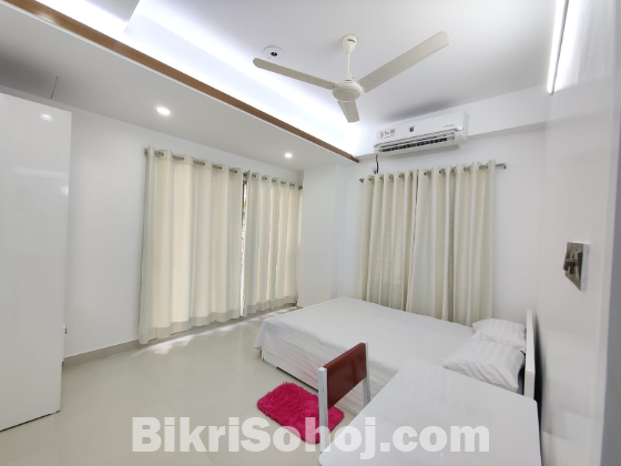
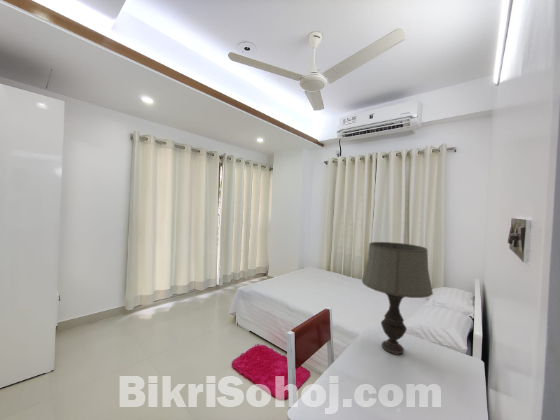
+ table lamp [361,241,434,356]
